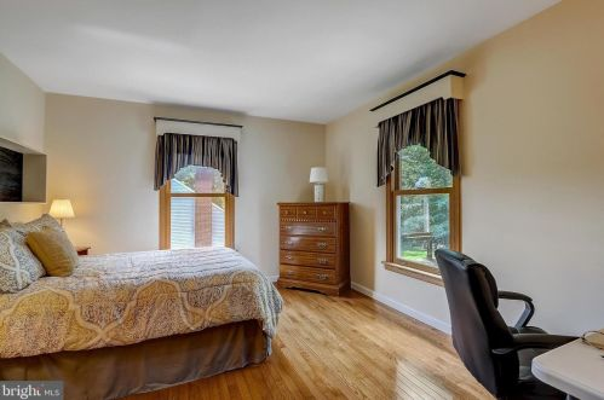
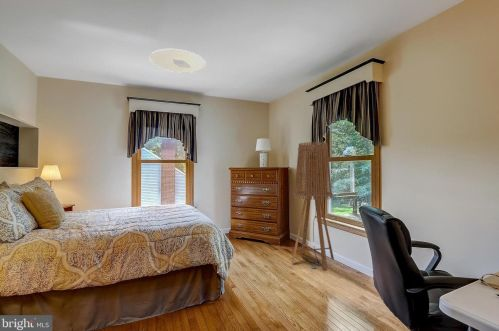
+ ceiling light [149,48,207,74]
+ floor lamp [291,141,335,271]
